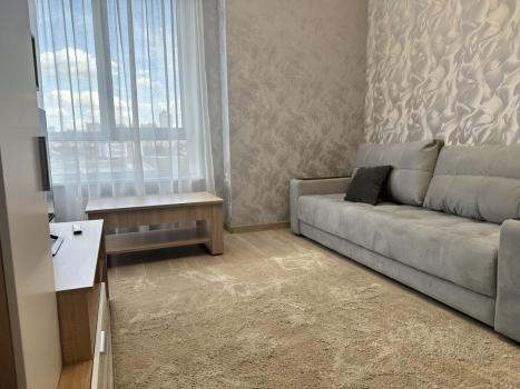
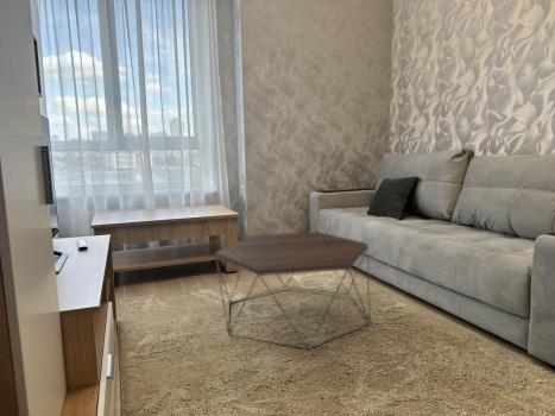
+ coffee table [214,231,372,352]
